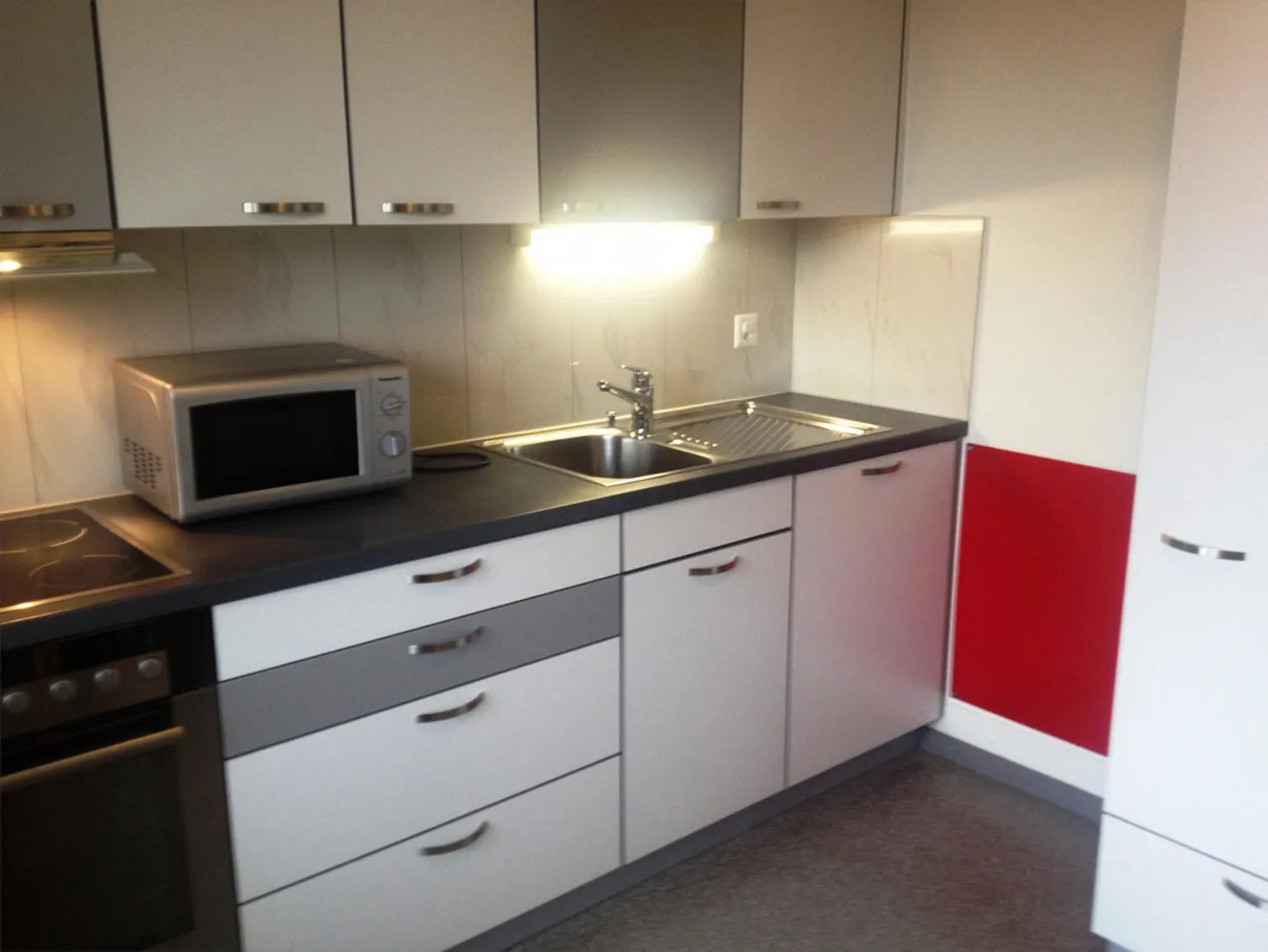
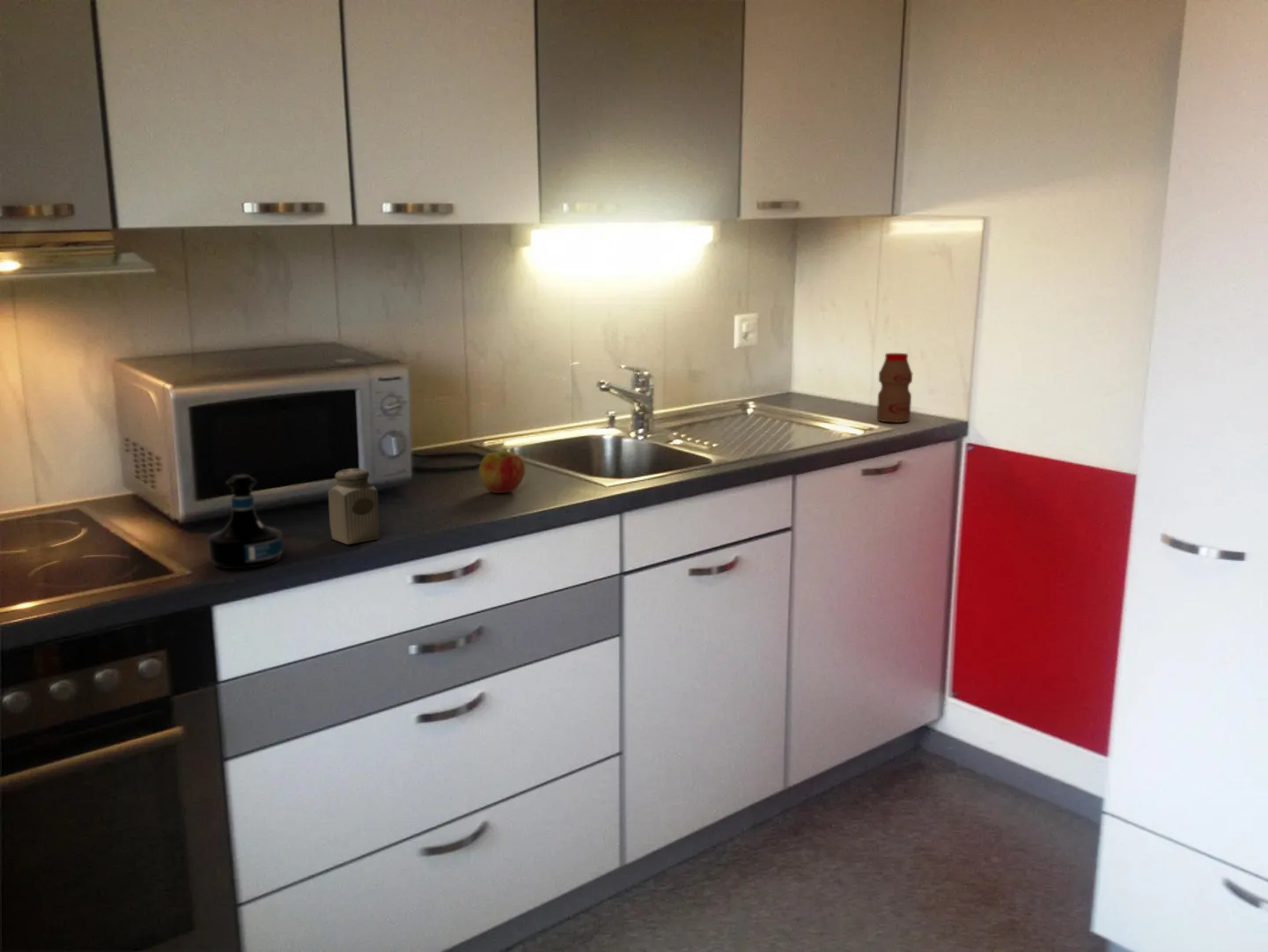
+ bottle [876,352,913,424]
+ apple [478,451,527,494]
+ salt shaker [328,468,380,545]
+ tequila bottle [207,474,284,570]
